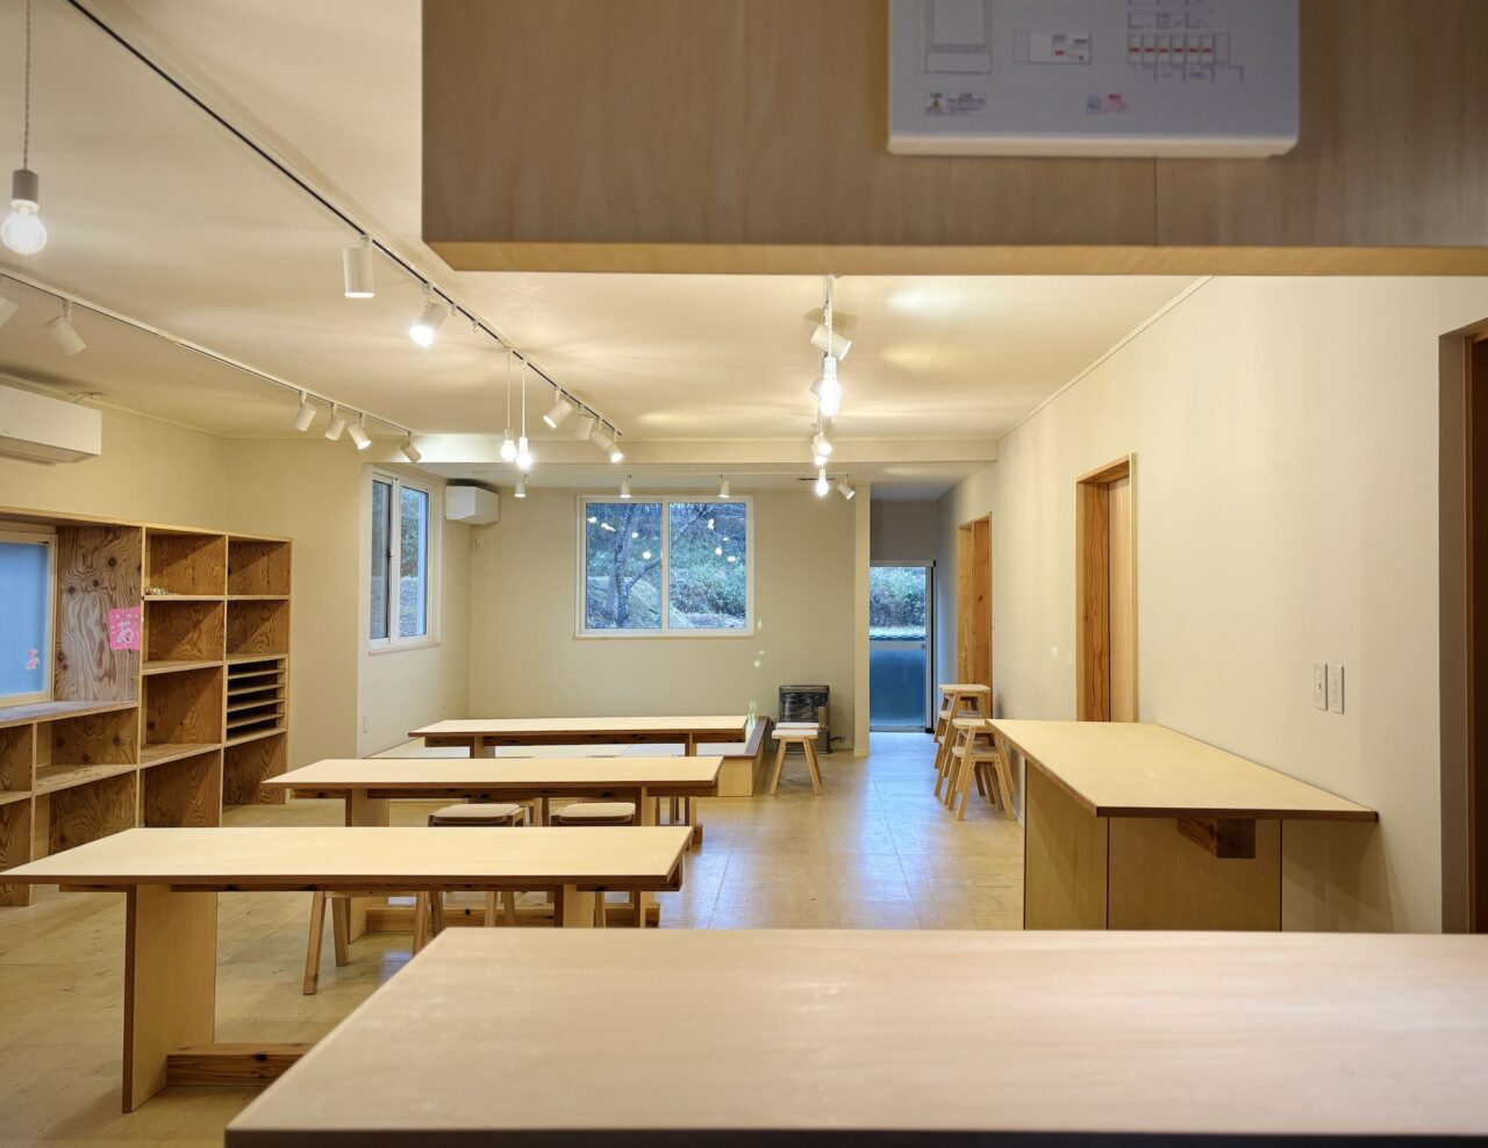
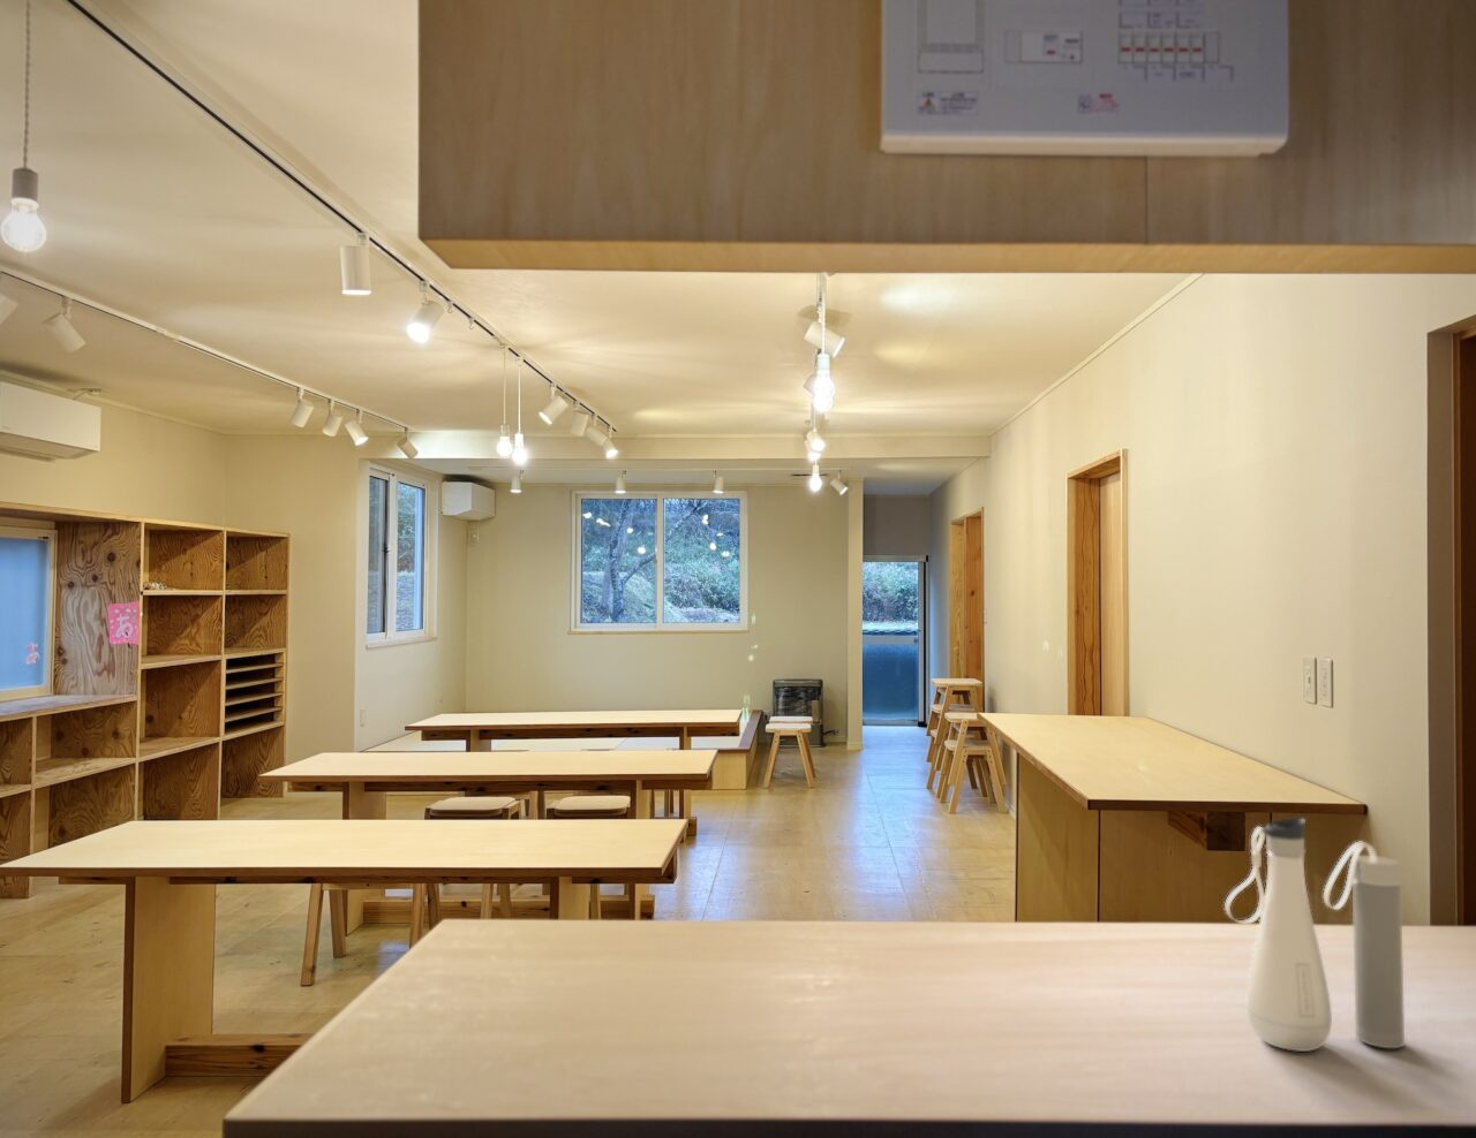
+ water bottle [1224,816,1405,1053]
